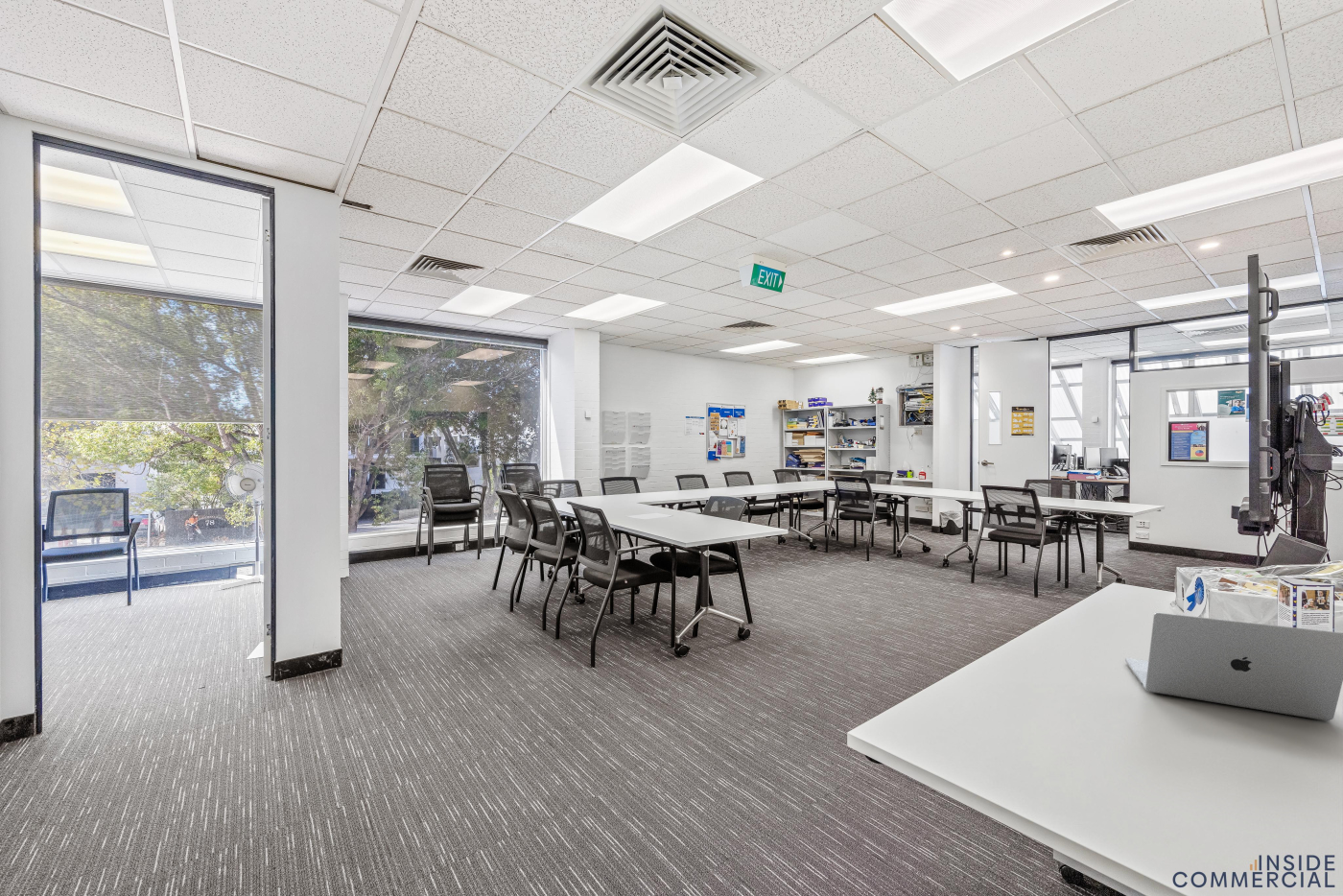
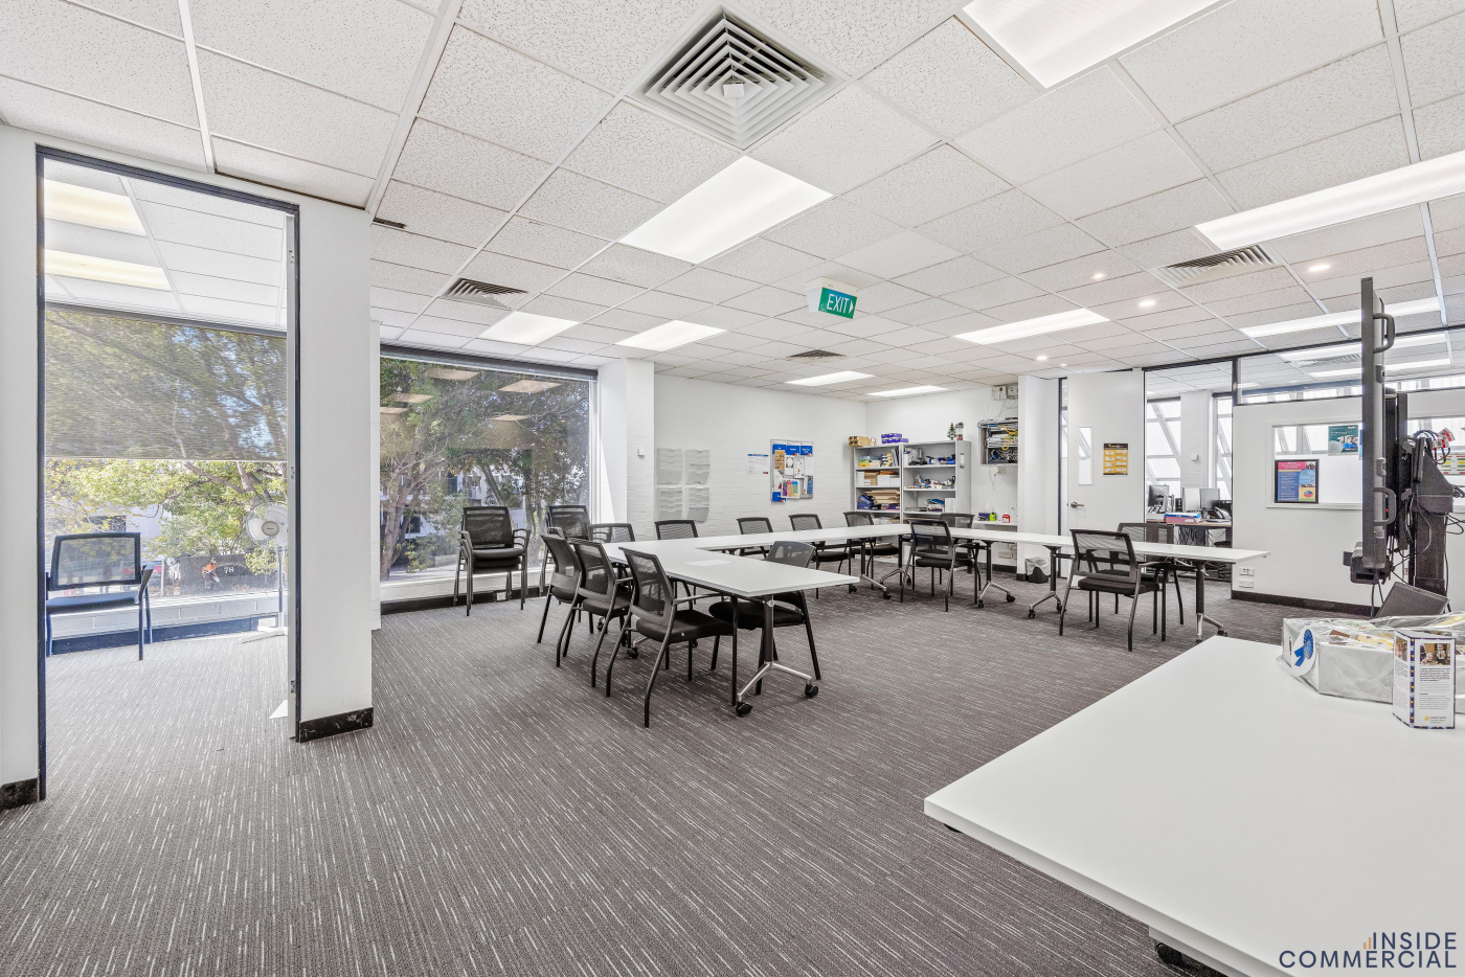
- laptop [1124,611,1343,721]
